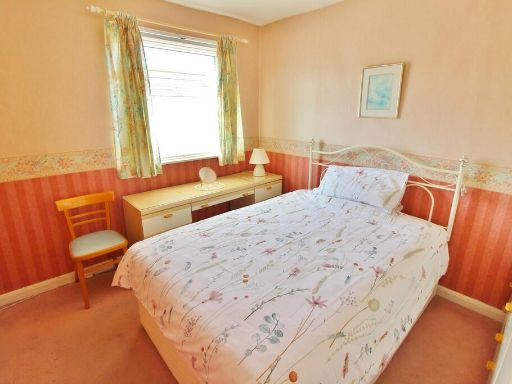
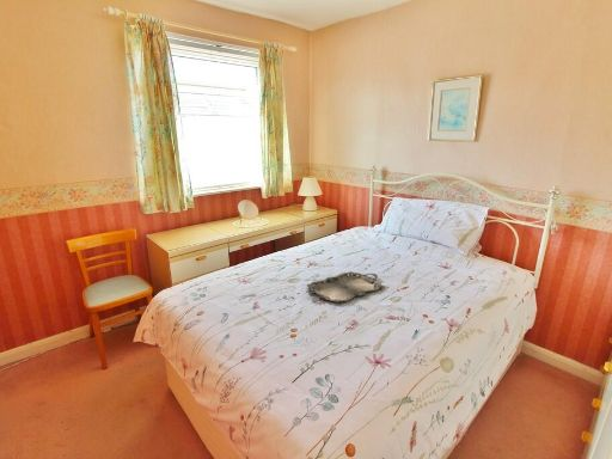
+ serving tray [306,270,384,304]
